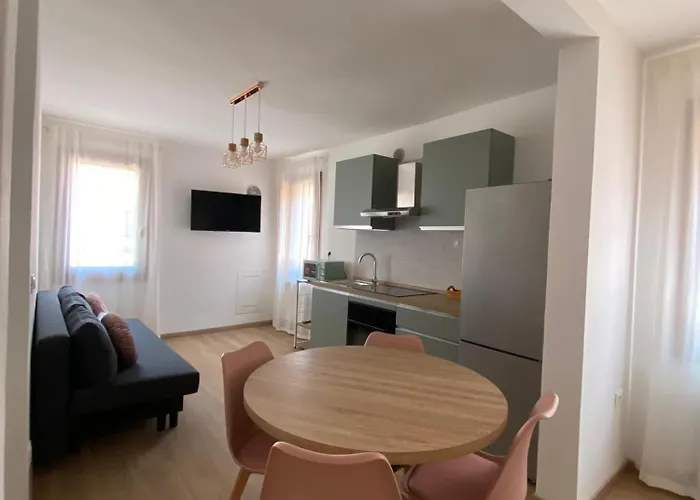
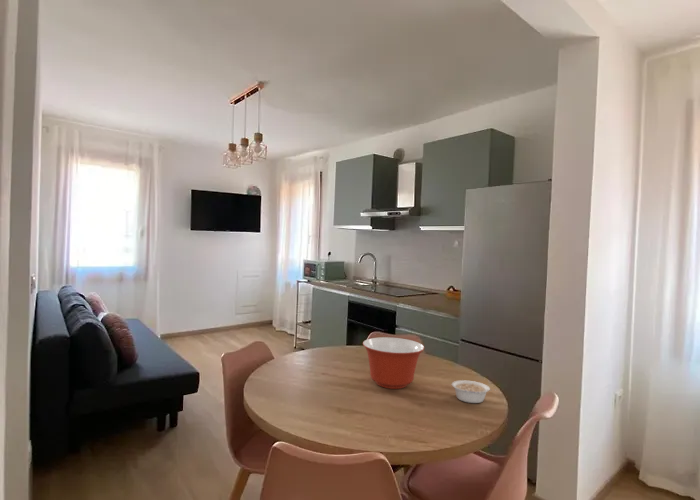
+ legume [451,379,498,404]
+ mixing bowl [362,336,425,390]
